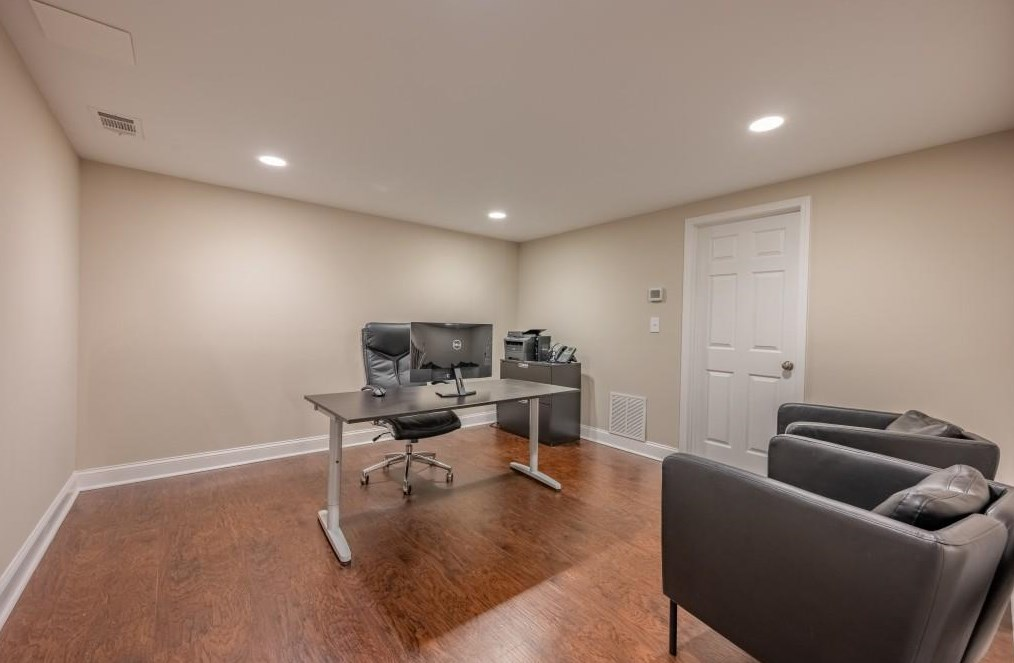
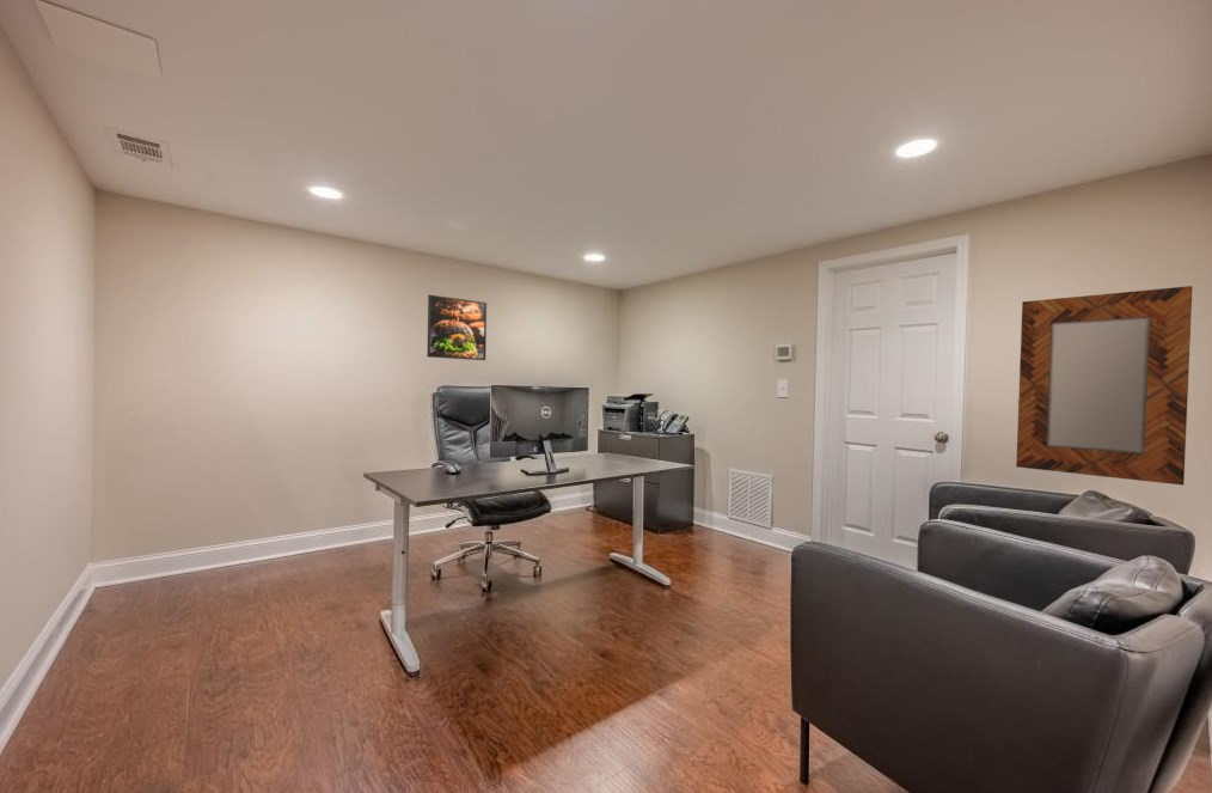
+ home mirror [1015,285,1194,487]
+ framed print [426,294,488,361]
